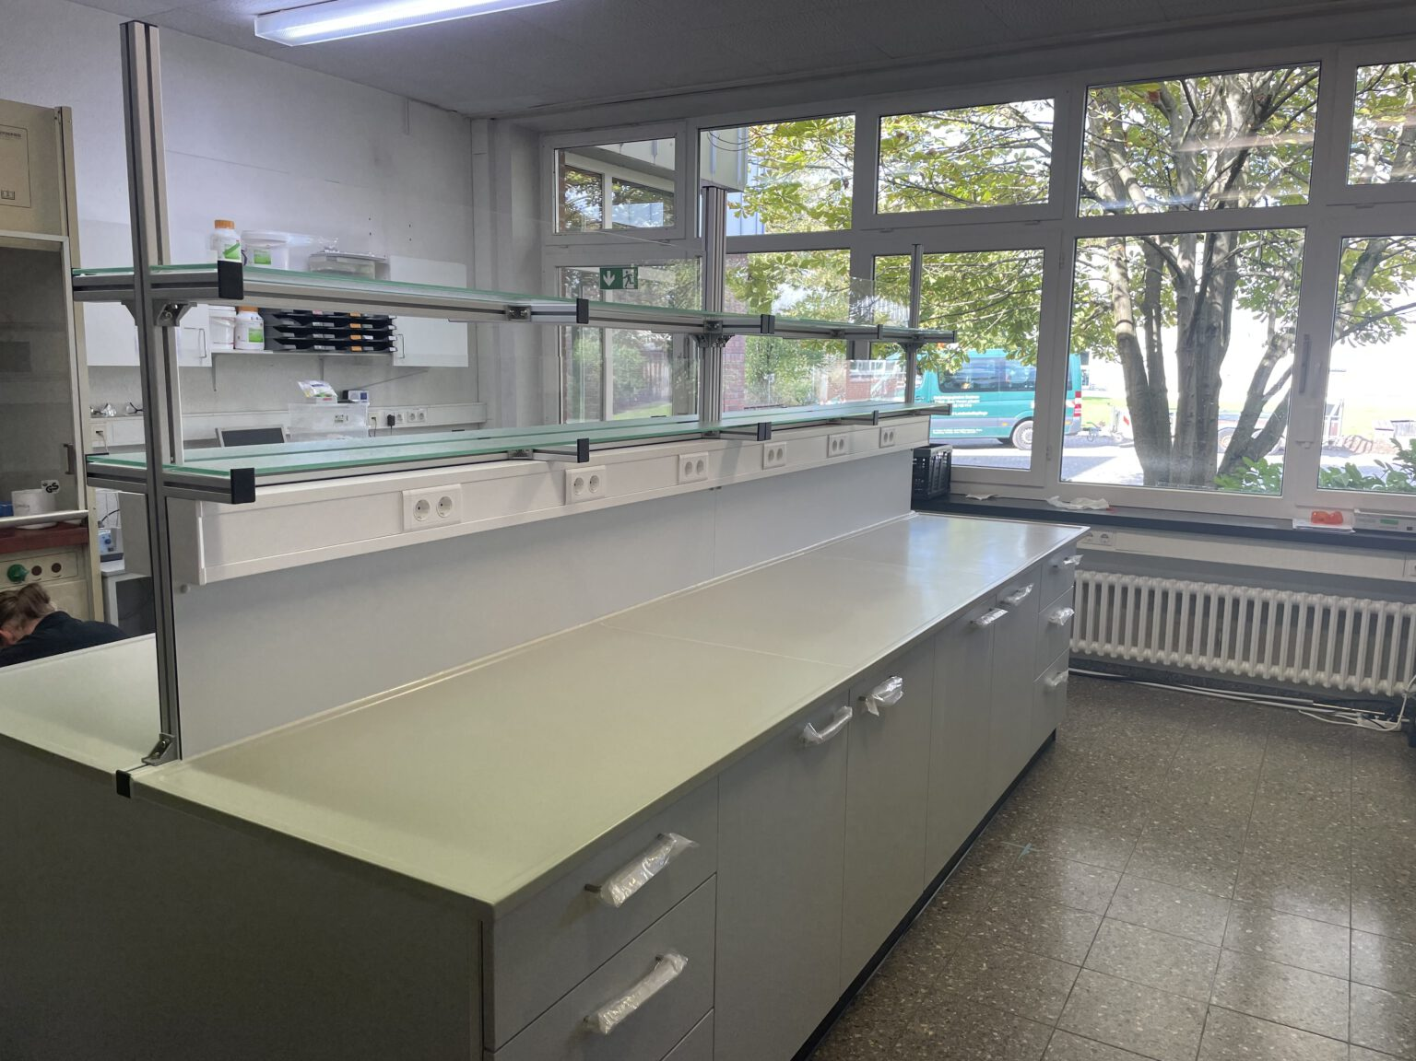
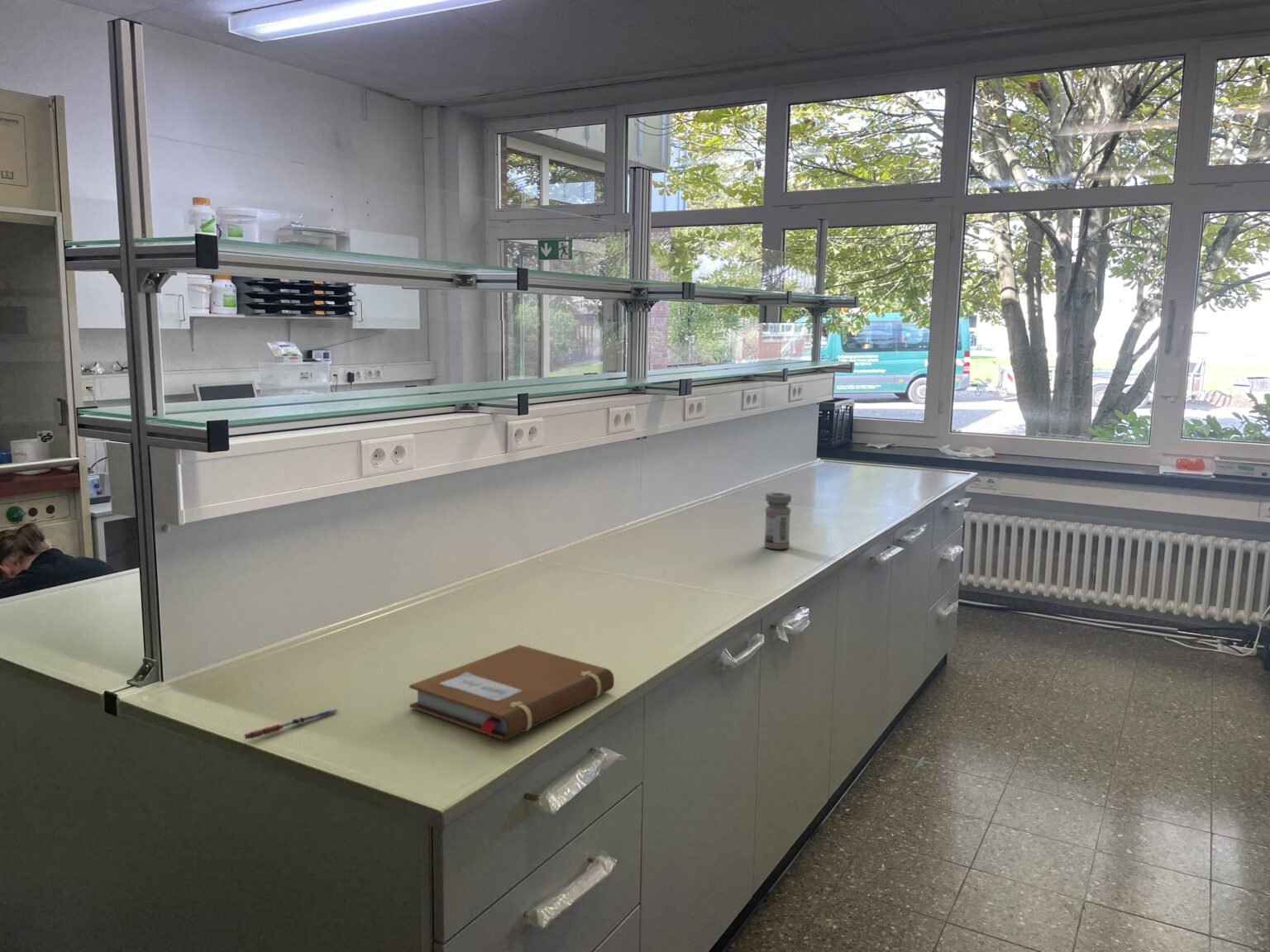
+ notebook [408,644,615,740]
+ medicine bottle [763,492,792,550]
+ pen [244,708,340,740]
